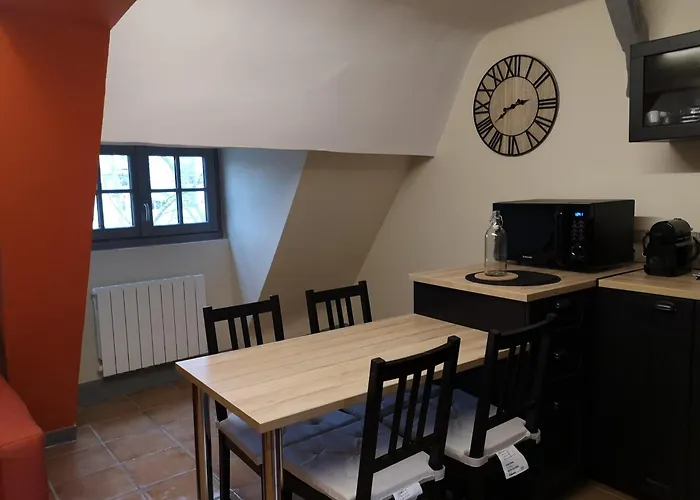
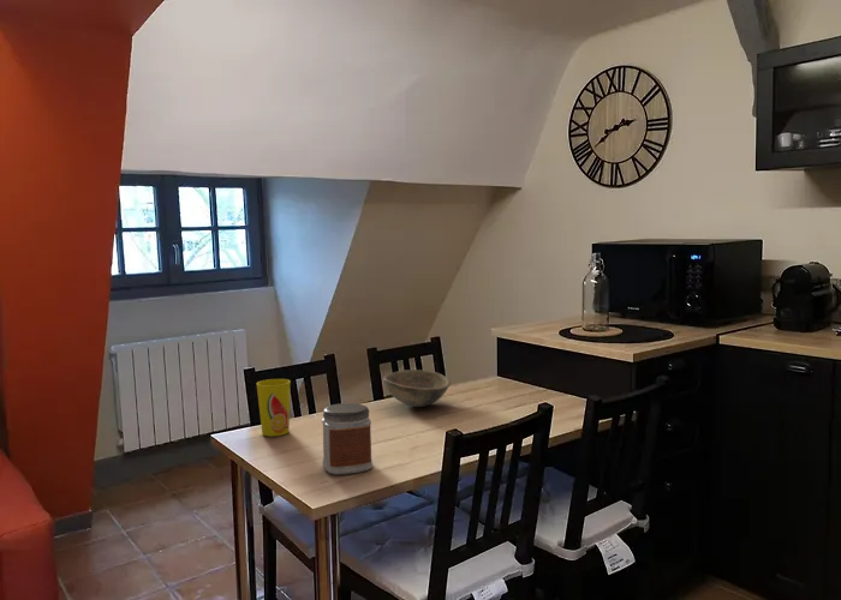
+ bowl [382,368,451,408]
+ cup [256,378,292,438]
+ jar [321,402,374,475]
